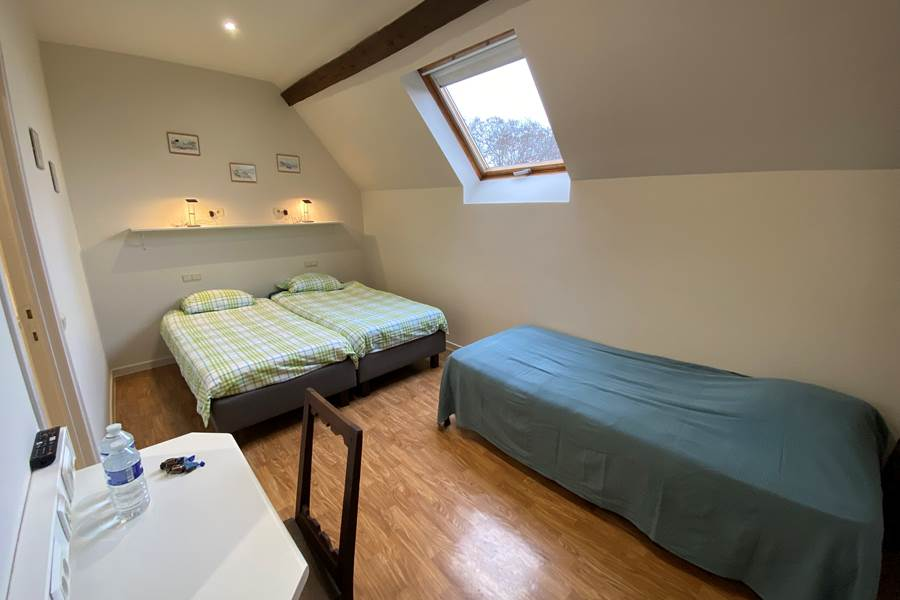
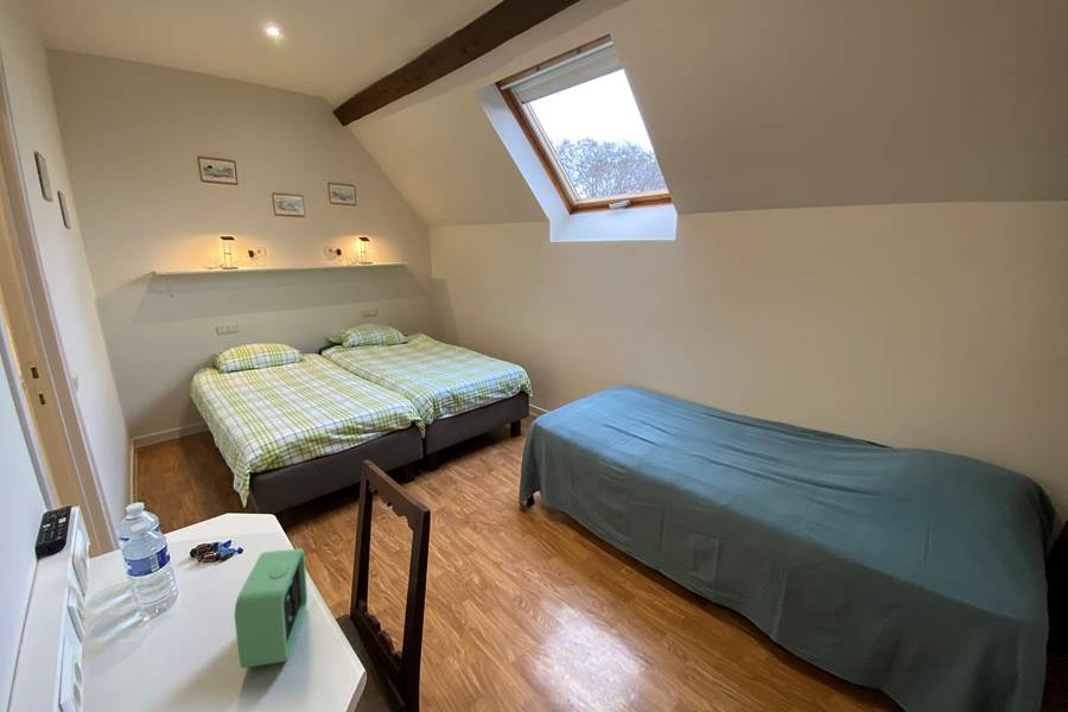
+ alarm clock [234,548,309,669]
